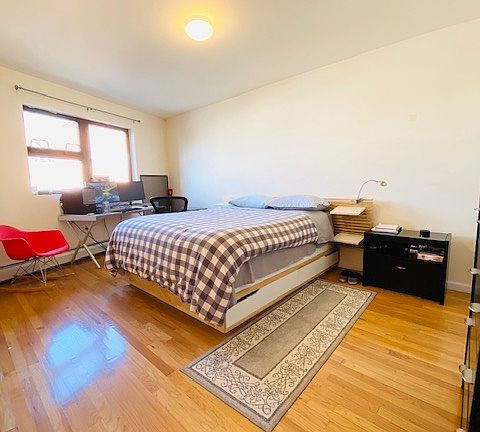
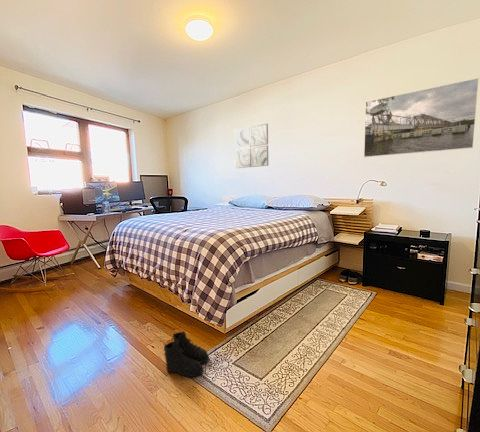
+ wall art [234,123,269,169]
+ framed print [363,77,480,158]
+ boots [162,330,210,378]
